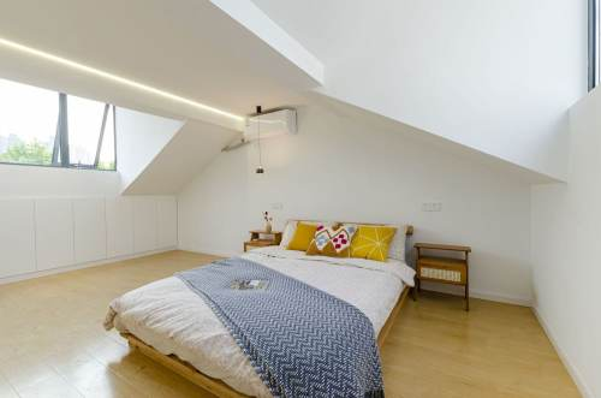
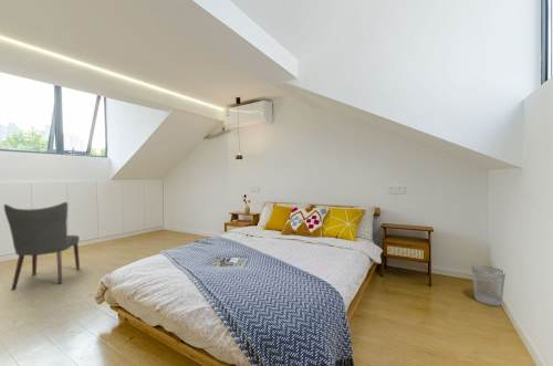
+ wastebasket [470,264,507,307]
+ chair [3,201,81,292]
